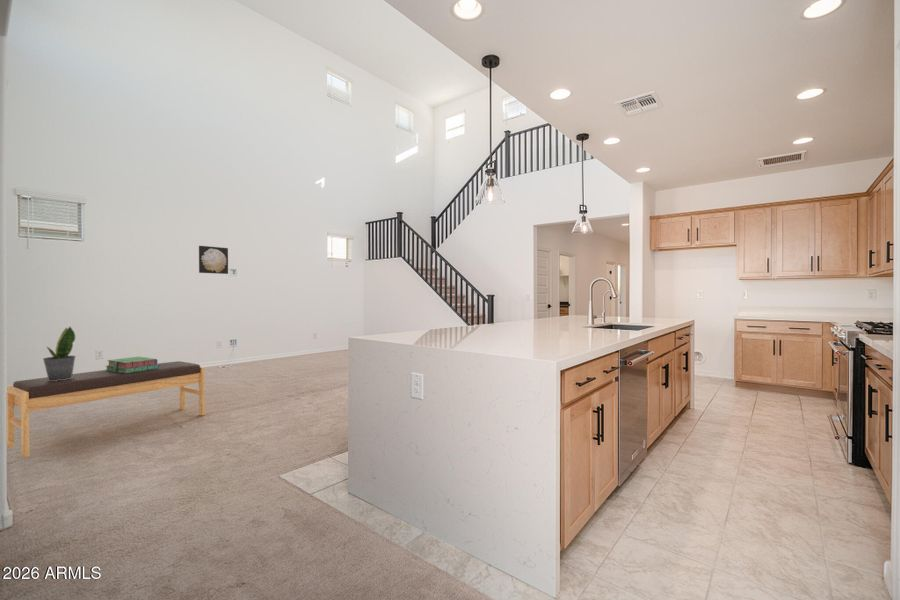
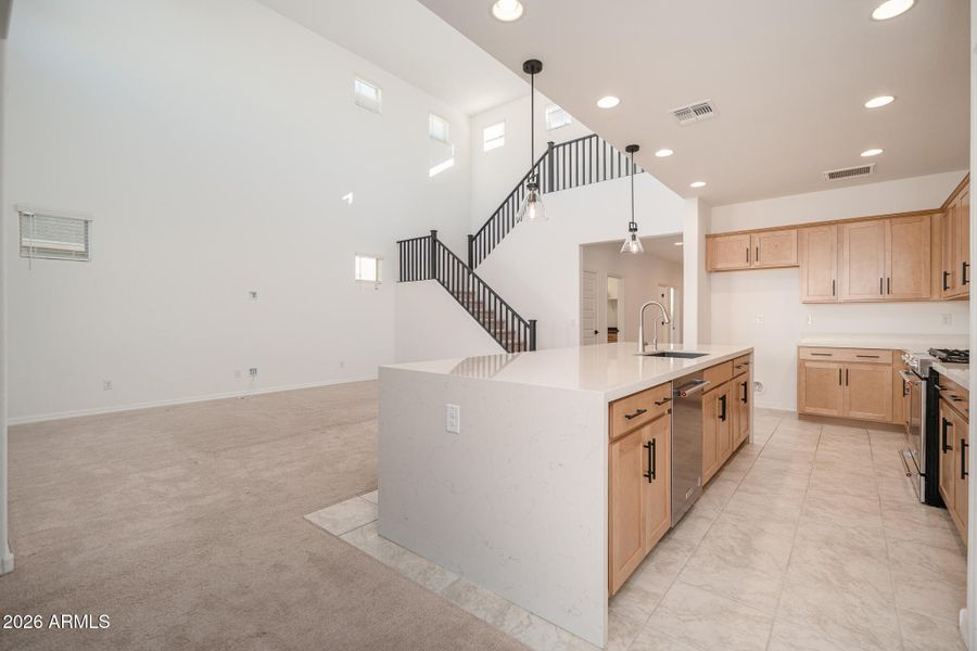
- potted plant [42,326,77,381]
- wall art [198,245,229,275]
- bench [6,360,206,459]
- stack of books [105,356,159,373]
